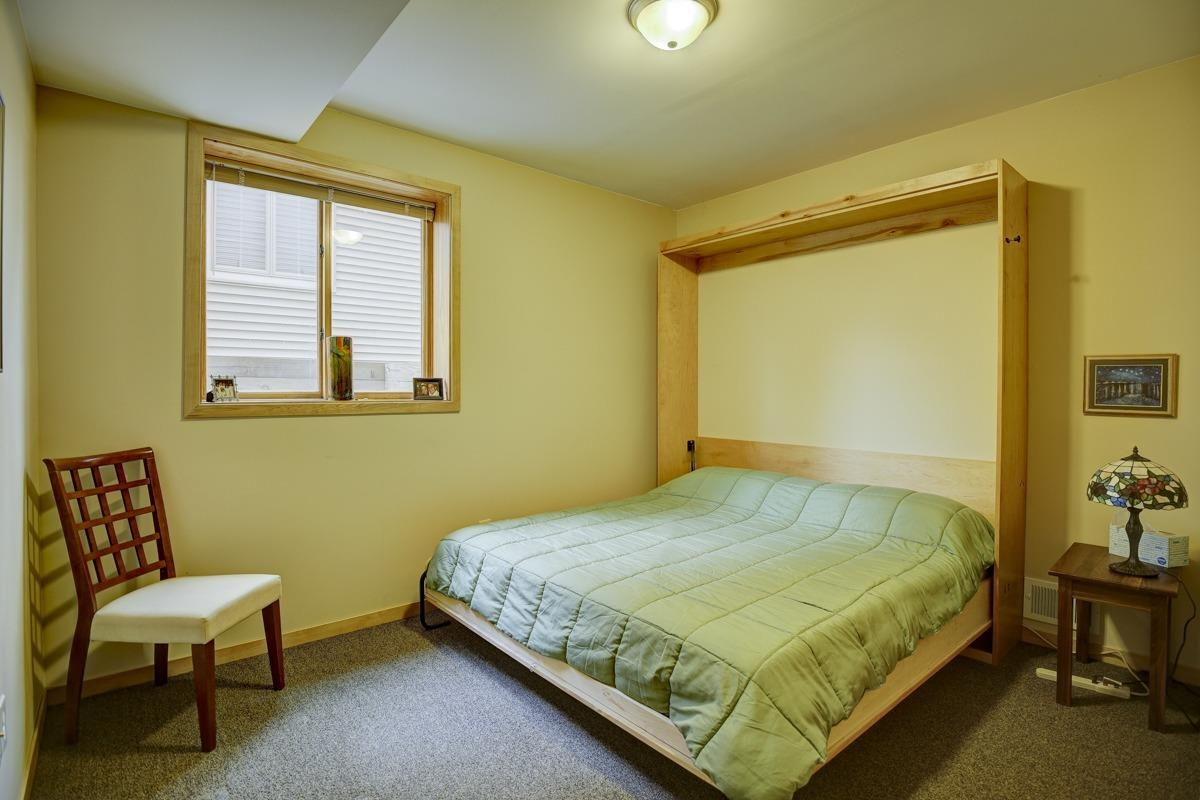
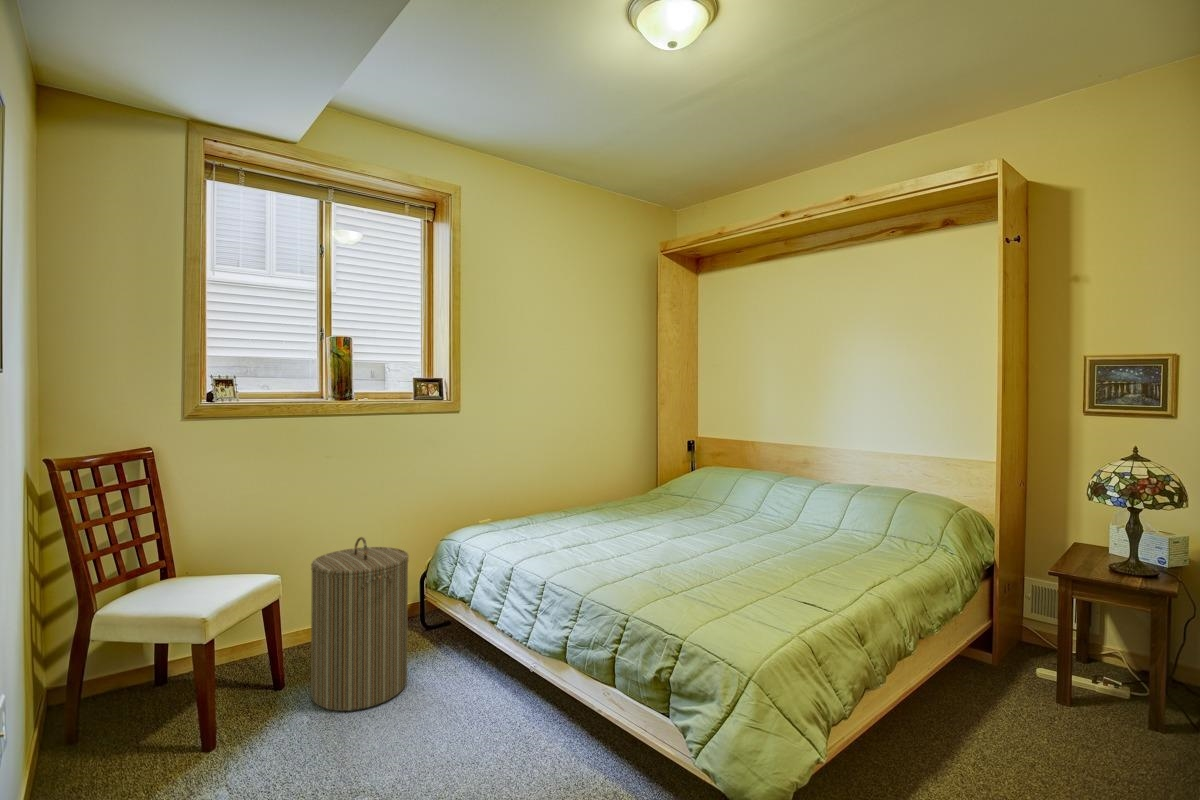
+ laundry hamper [310,536,410,712]
